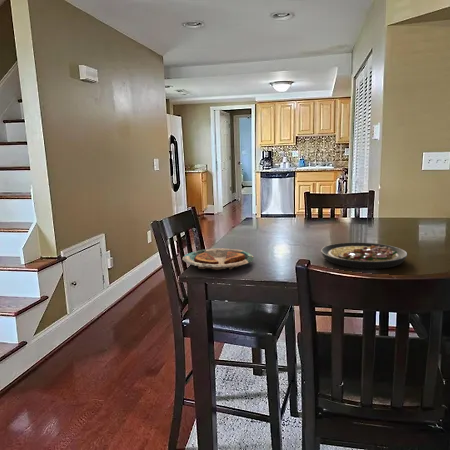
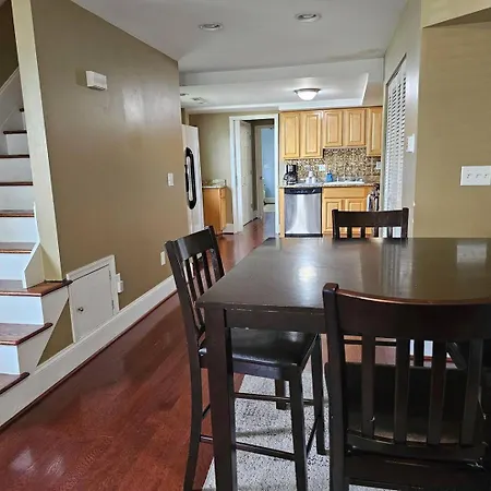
- plate [320,242,408,270]
- plate [181,247,255,271]
